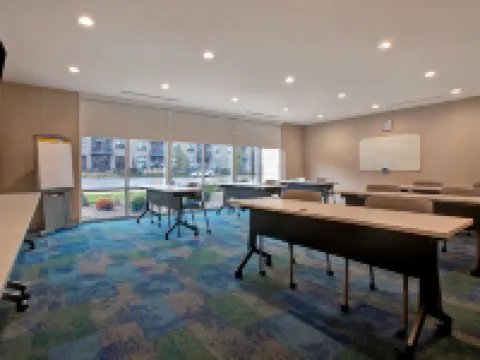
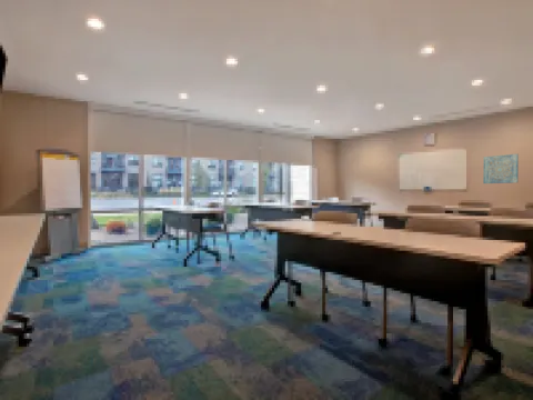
+ wall art [482,152,520,184]
